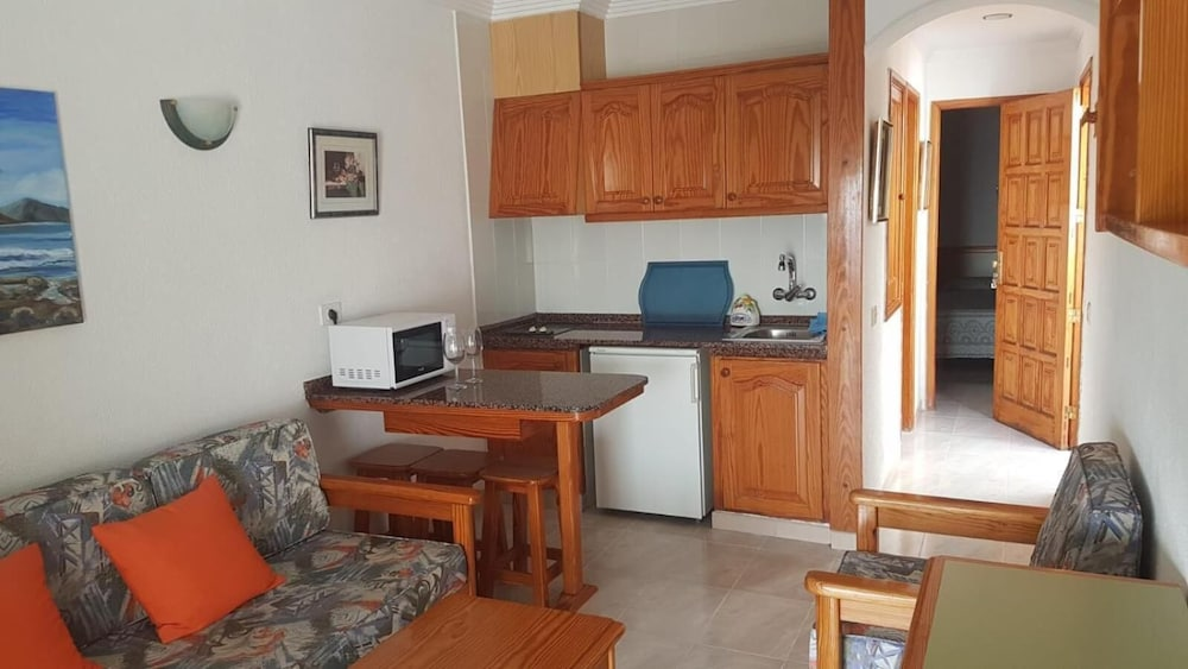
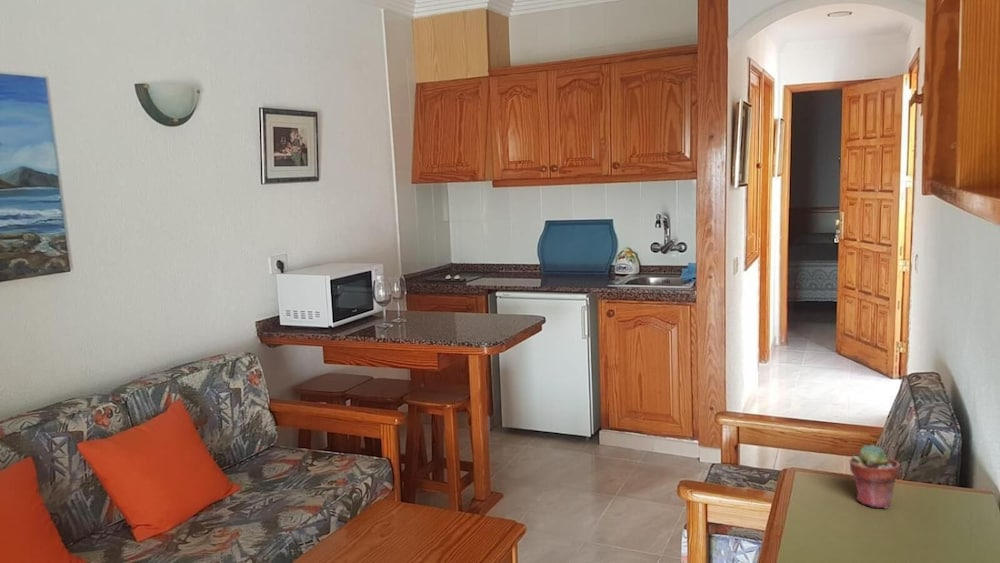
+ potted succulent [849,444,901,510]
